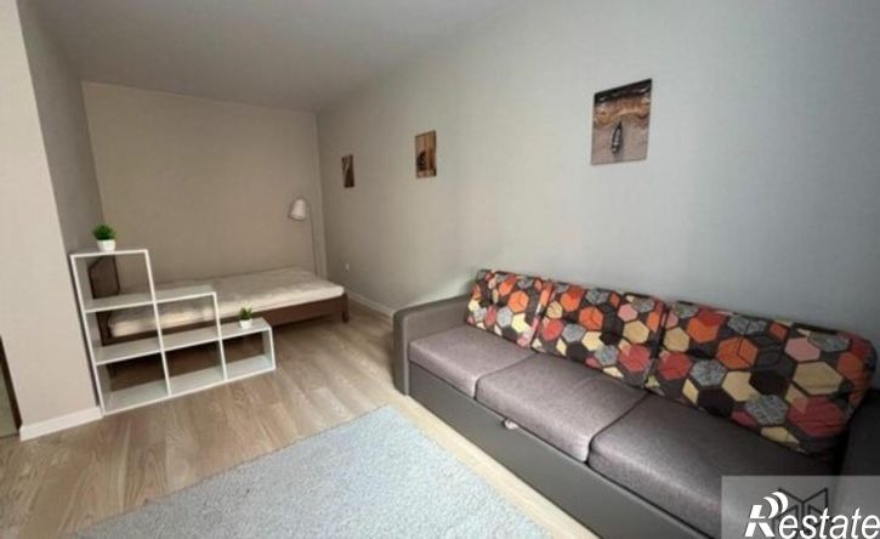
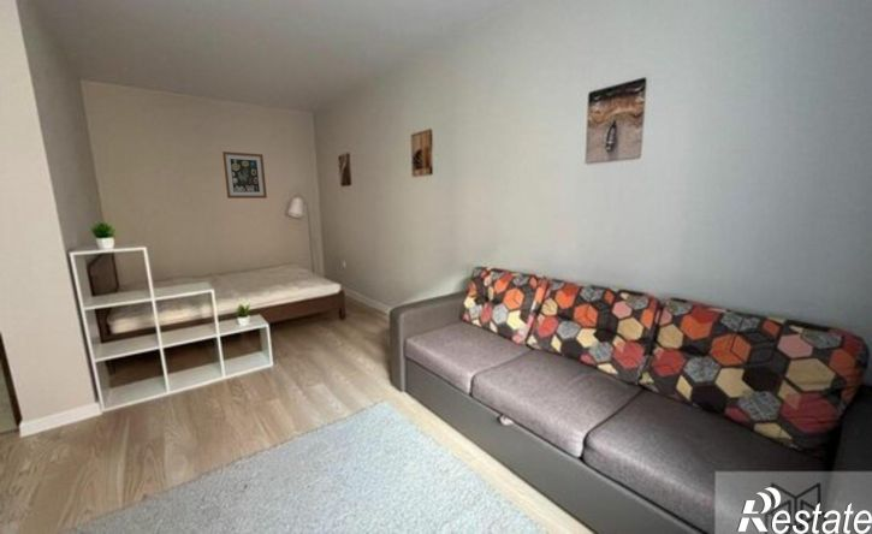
+ wall art [221,150,268,200]
